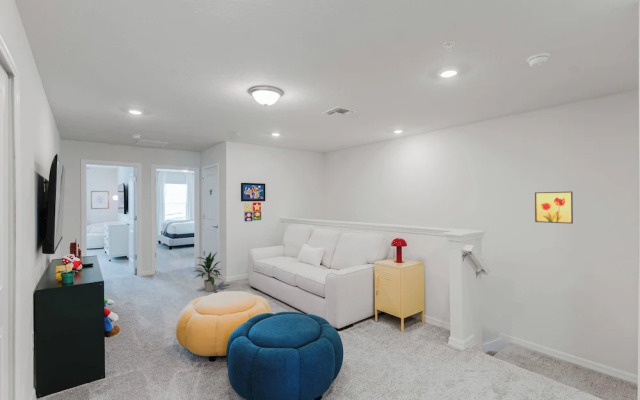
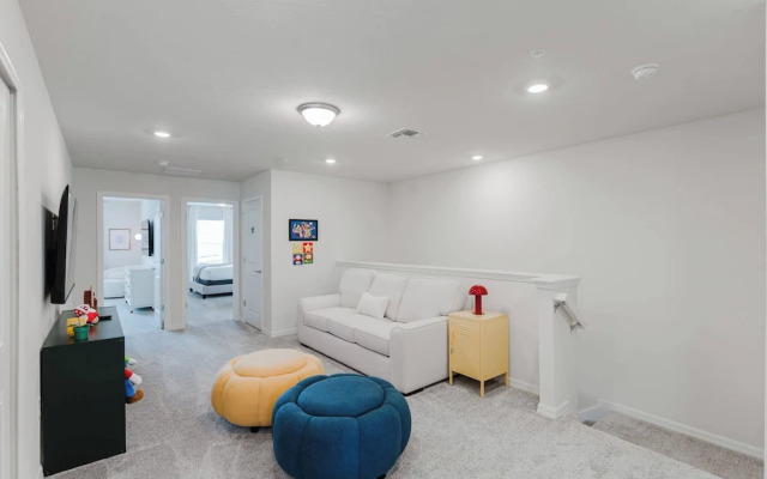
- wall art [534,191,574,225]
- indoor plant [192,252,223,293]
